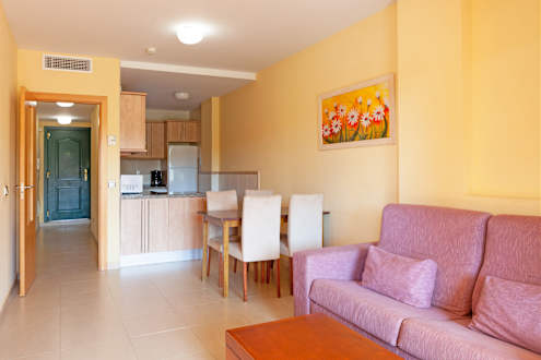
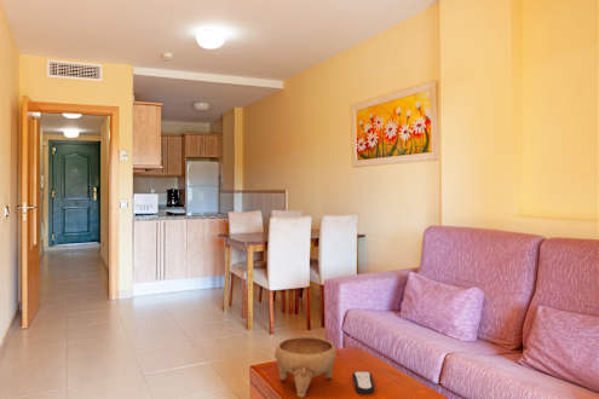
+ remote control [351,370,375,395]
+ bowl [273,335,338,399]
